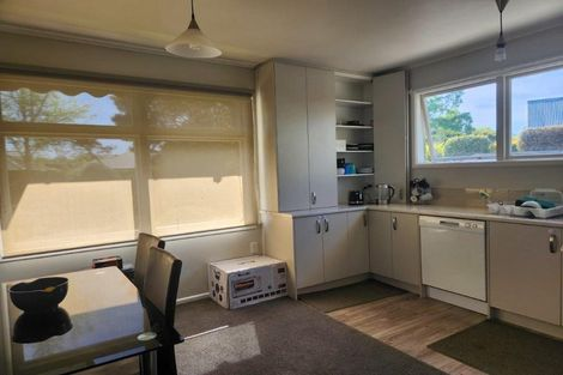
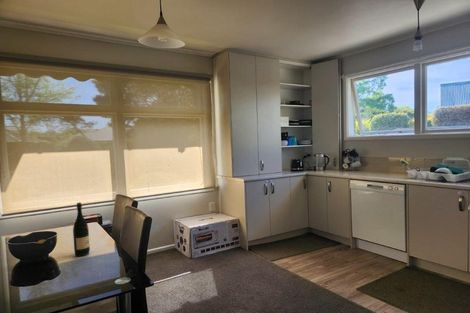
+ wine bottle [72,201,91,257]
